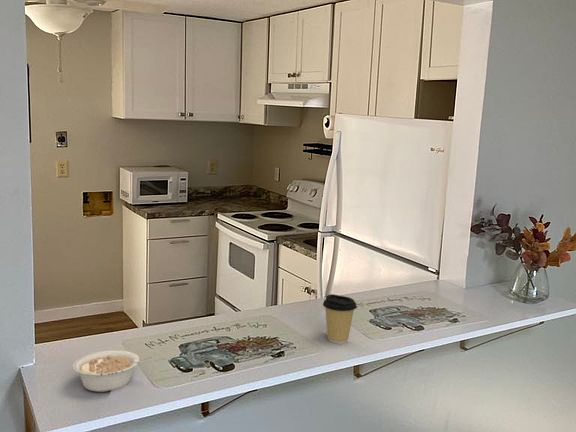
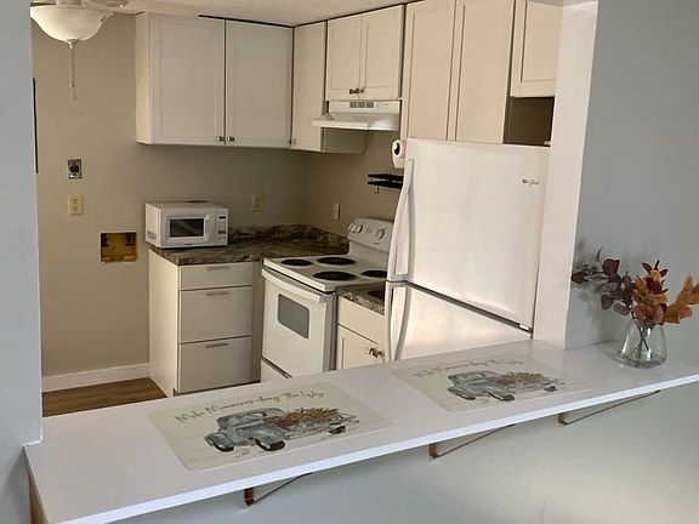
- legume [72,349,152,393]
- coffee cup [322,293,358,345]
